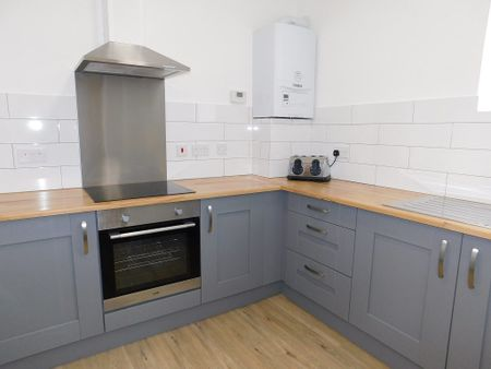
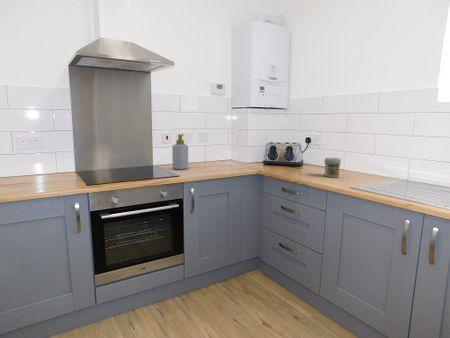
+ soap bottle [171,133,189,171]
+ jar [324,157,342,178]
